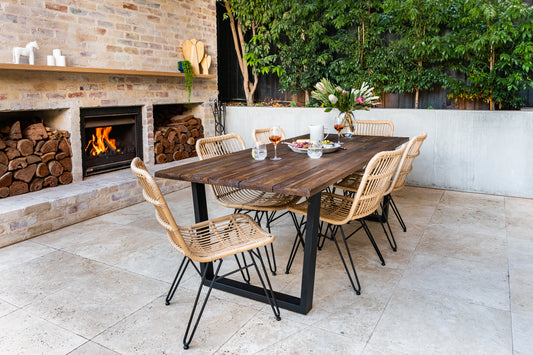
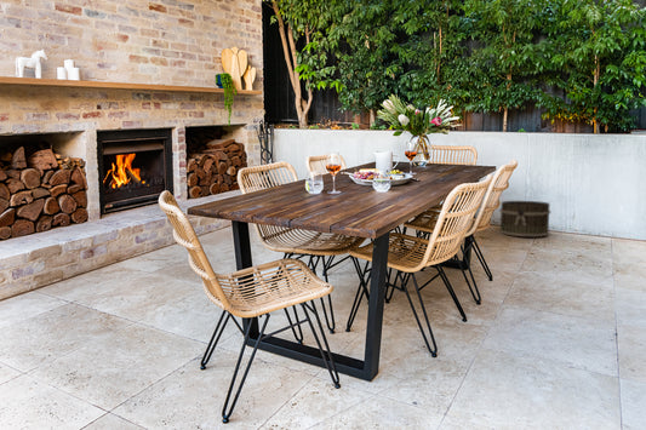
+ bucket [498,200,551,237]
